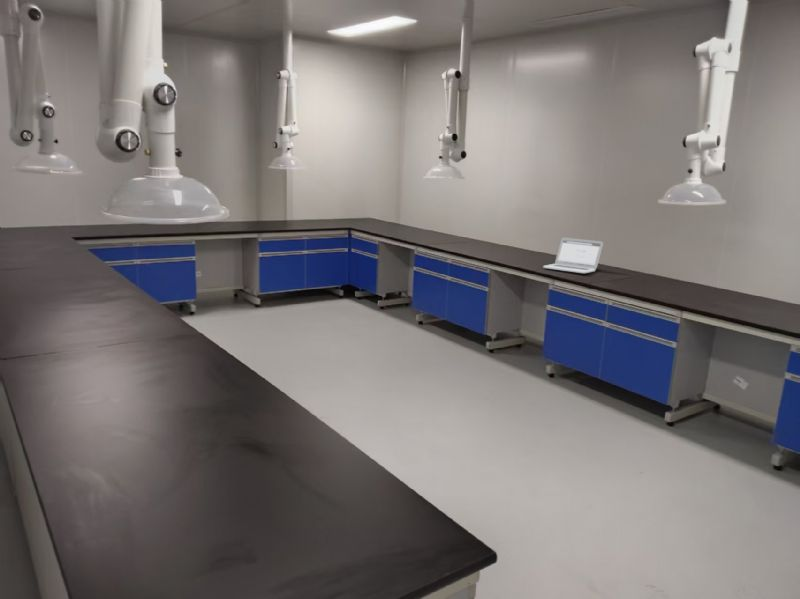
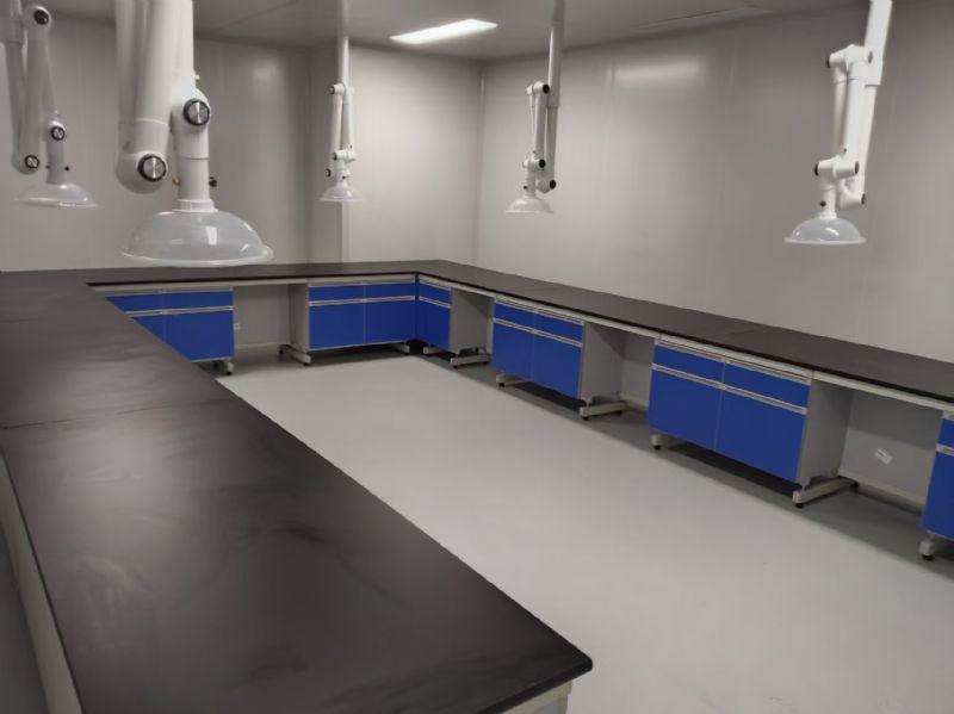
- laptop [542,237,604,274]
